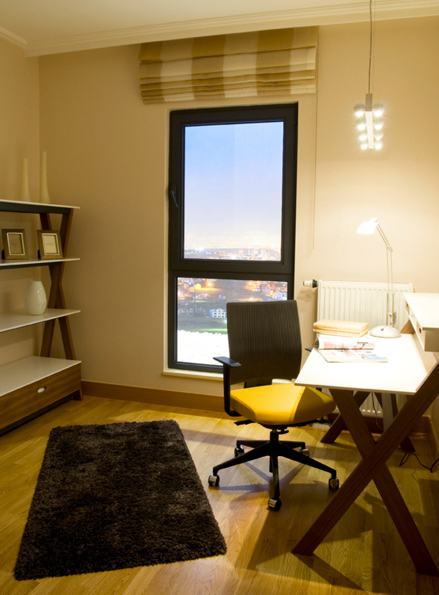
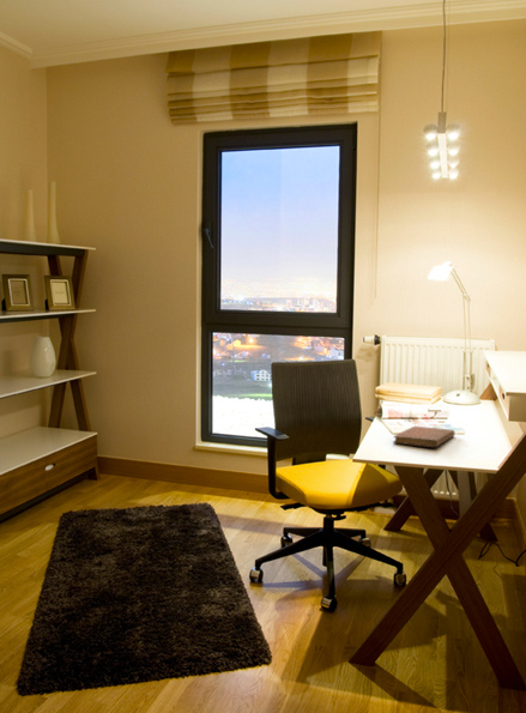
+ notebook [392,425,457,448]
